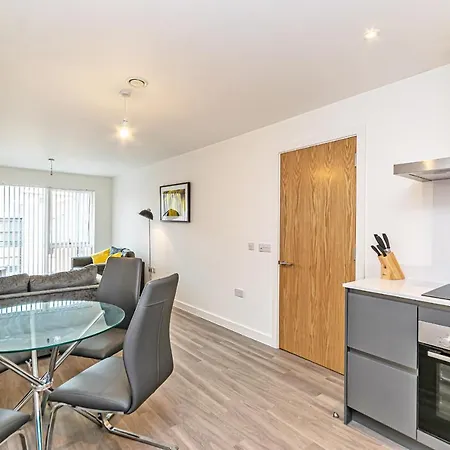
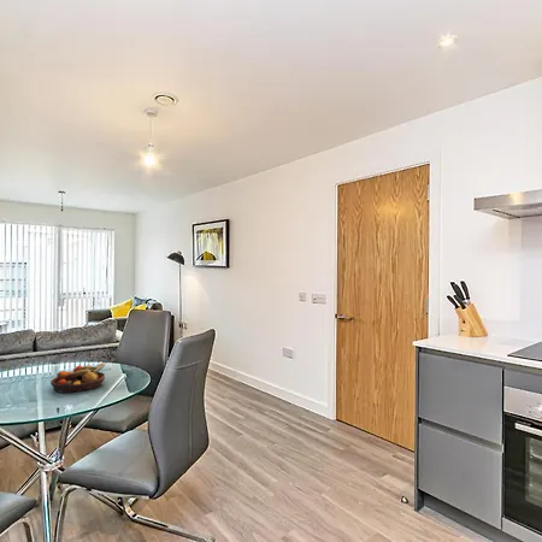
+ fruit bowl [49,361,106,395]
